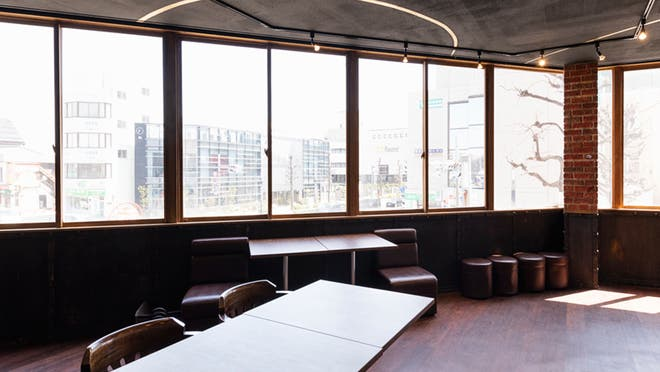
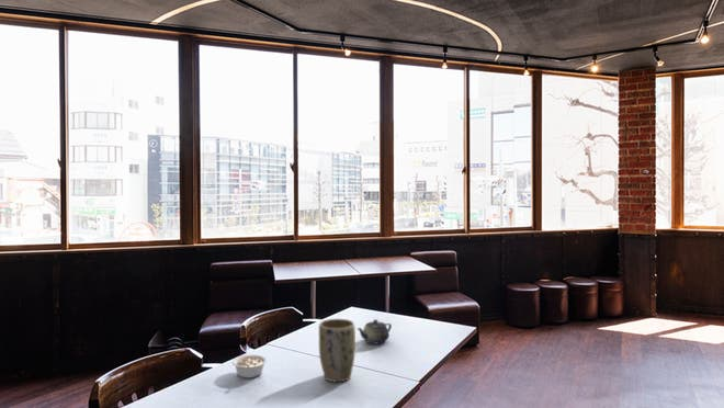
+ plant pot [318,318,357,383]
+ teapot [355,318,393,345]
+ legume [231,353,268,379]
